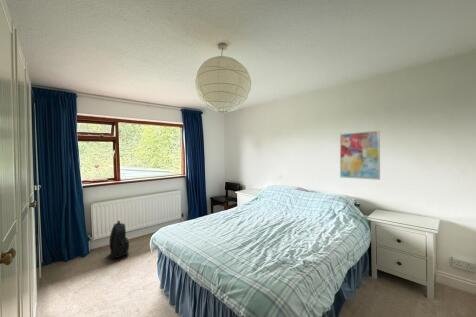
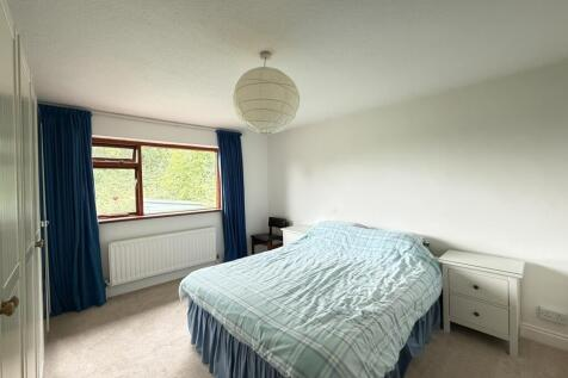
- backpack [108,220,130,259]
- wall art [339,129,381,181]
